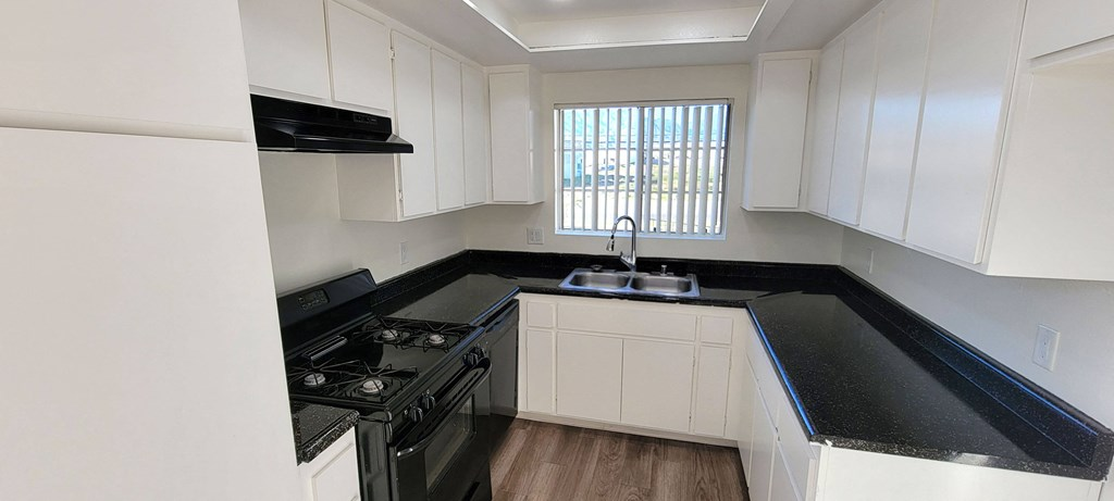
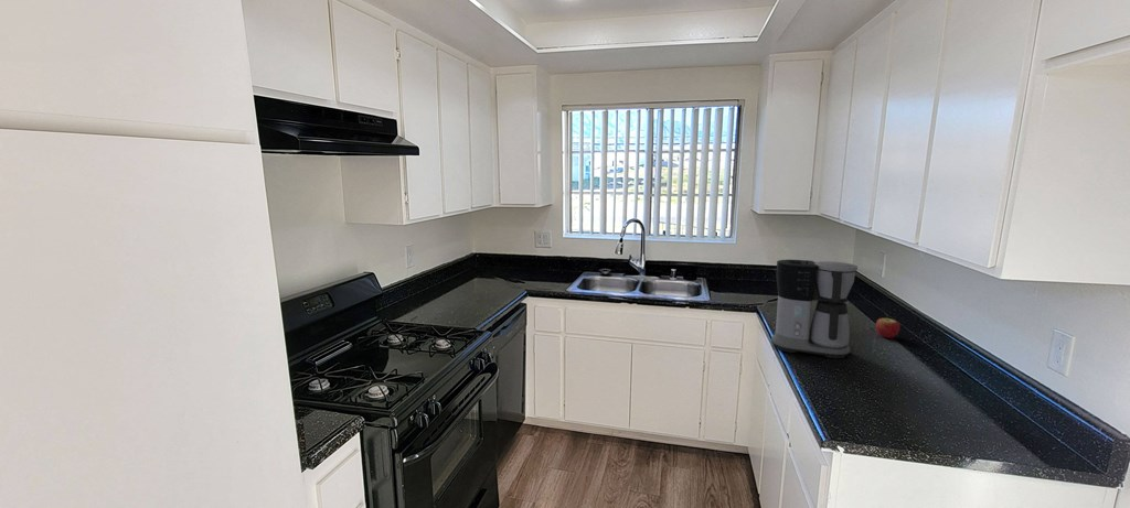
+ coffee maker [770,259,859,359]
+ apple [875,312,900,339]
